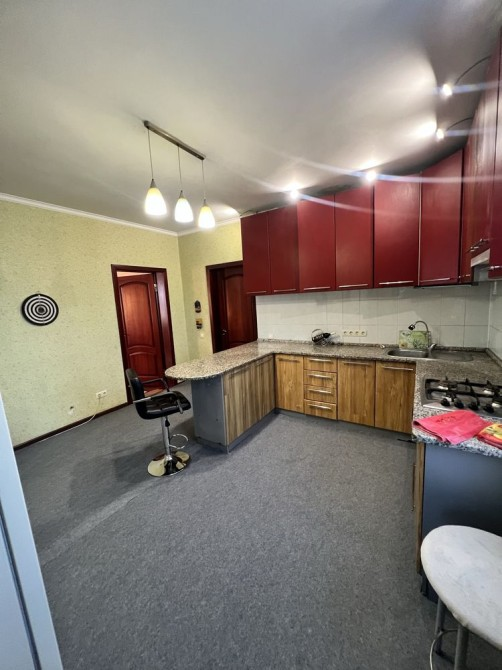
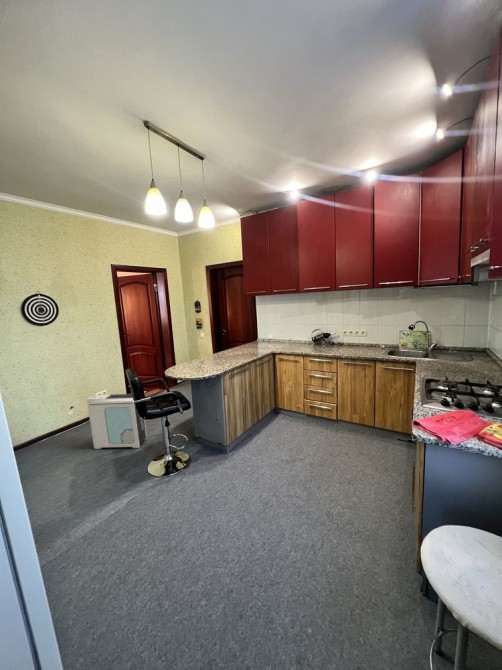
+ air purifier [86,393,148,450]
